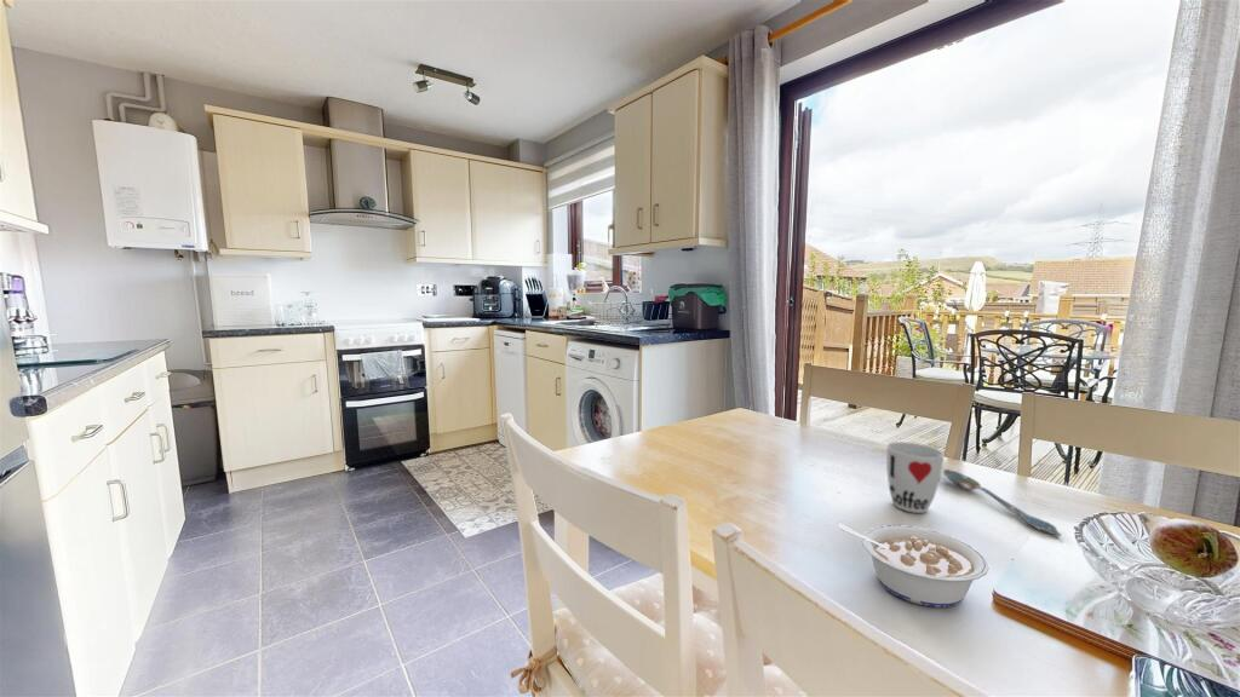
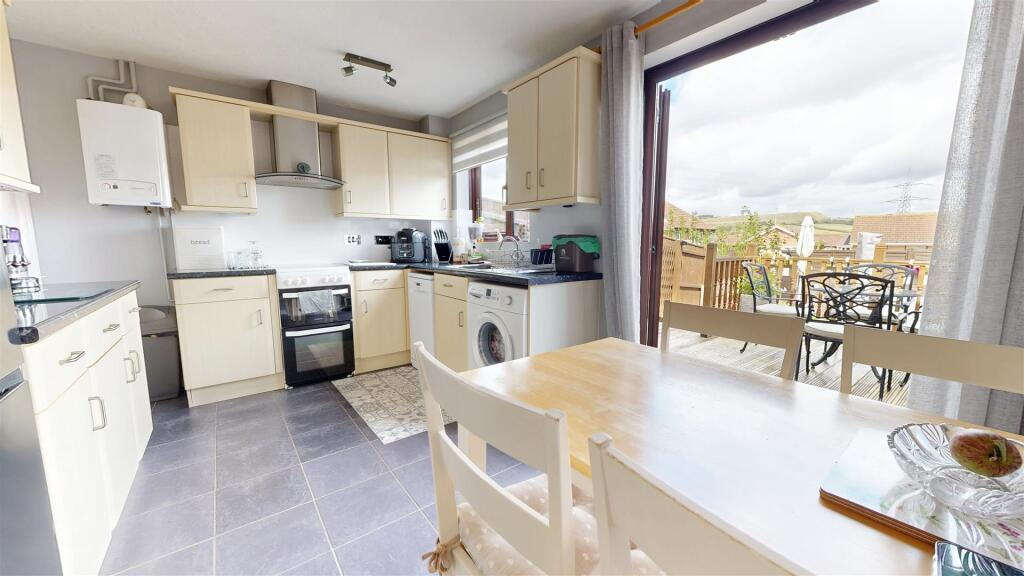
- cup [885,440,946,514]
- spoon [942,468,1063,537]
- legume [838,523,991,609]
